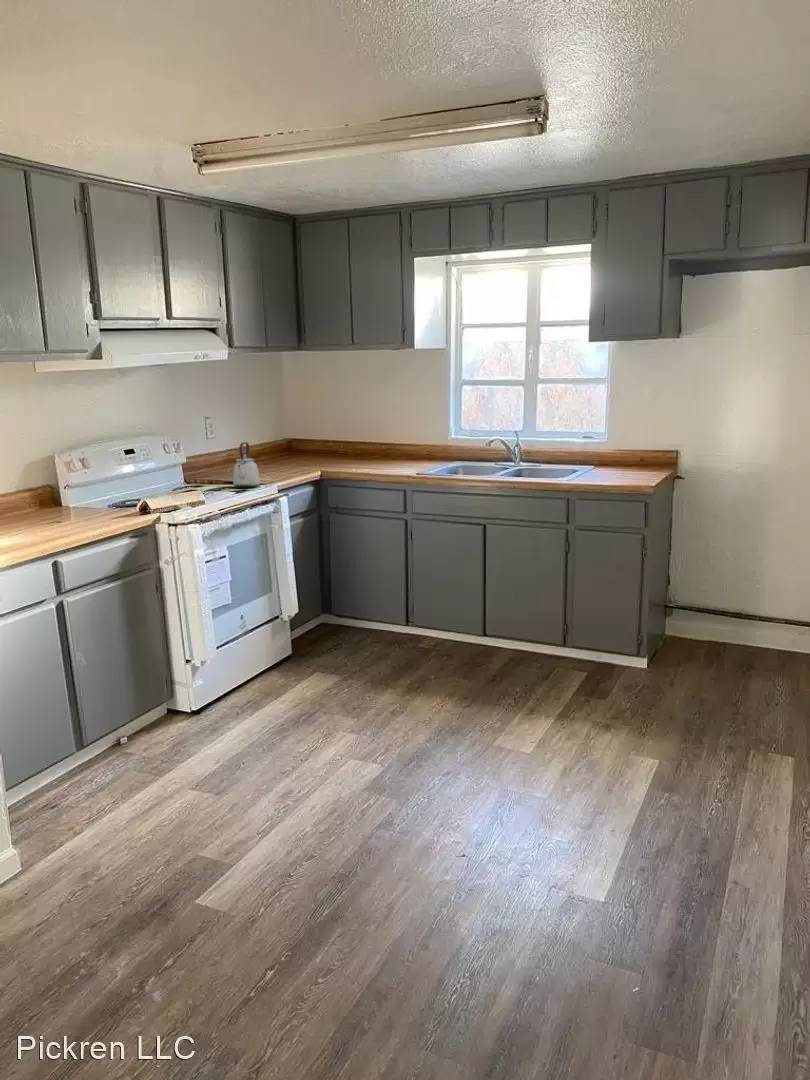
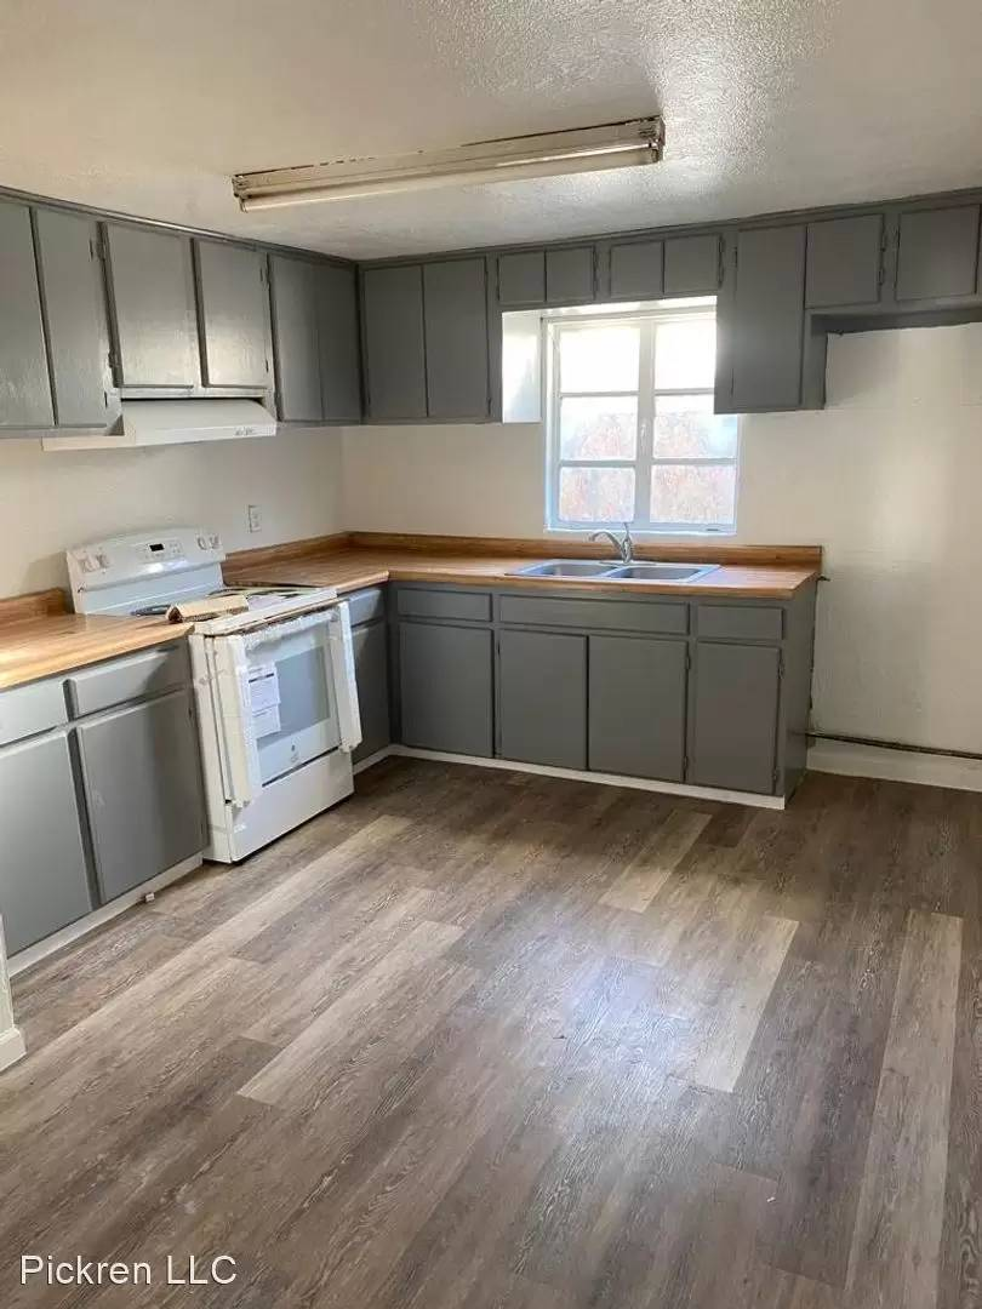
- kettle [232,441,261,489]
